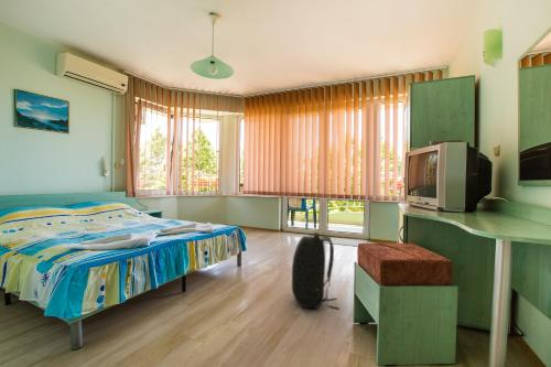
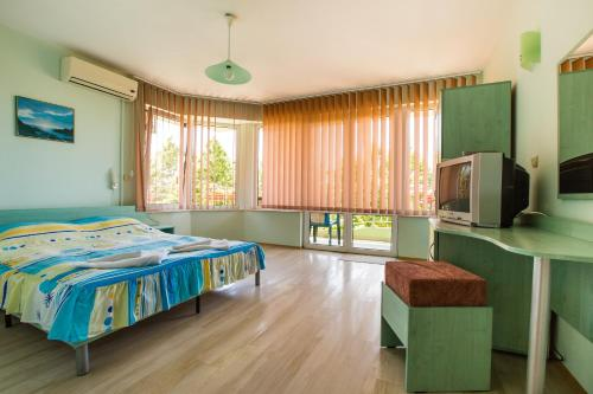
- backpack [291,231,341,310]
